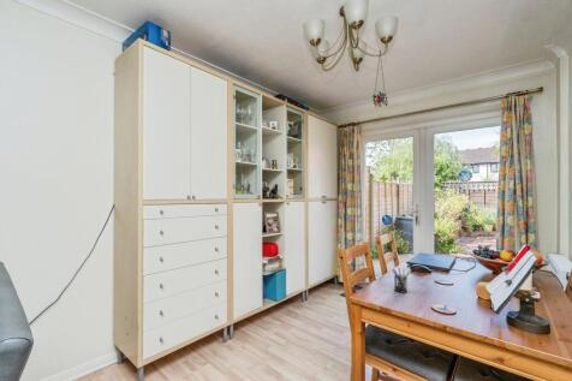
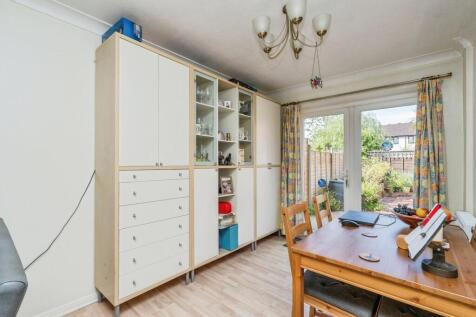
- pen holder [391,266,412,293]
